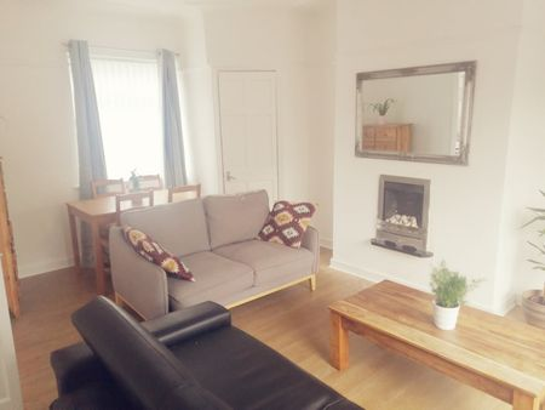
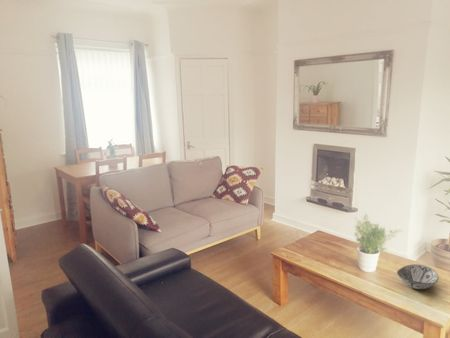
+ decorative bowl [396,263,439,290]
